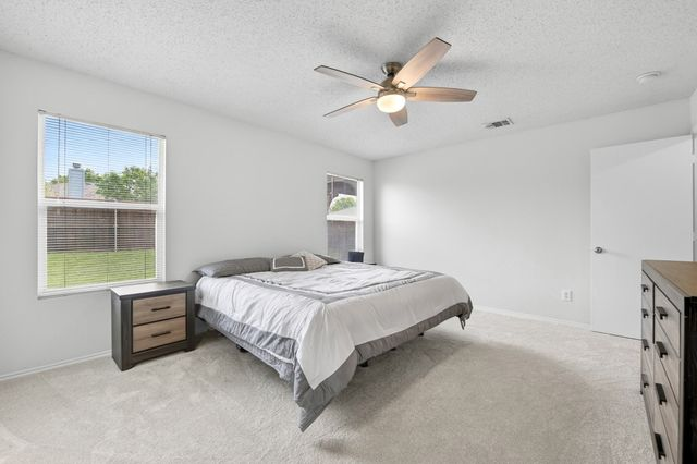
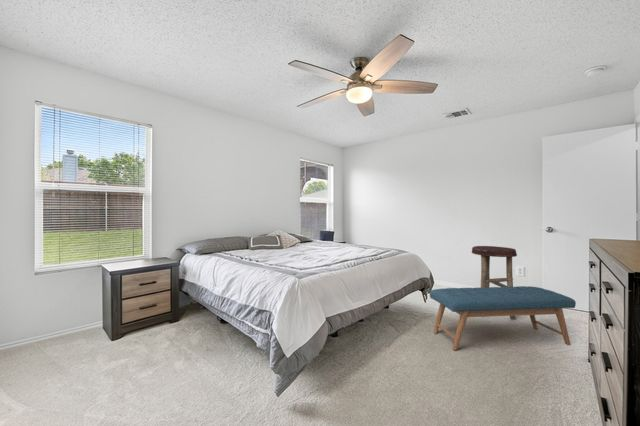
+ bench [429,285,577,351]
+ stool [471,245,518,320]
